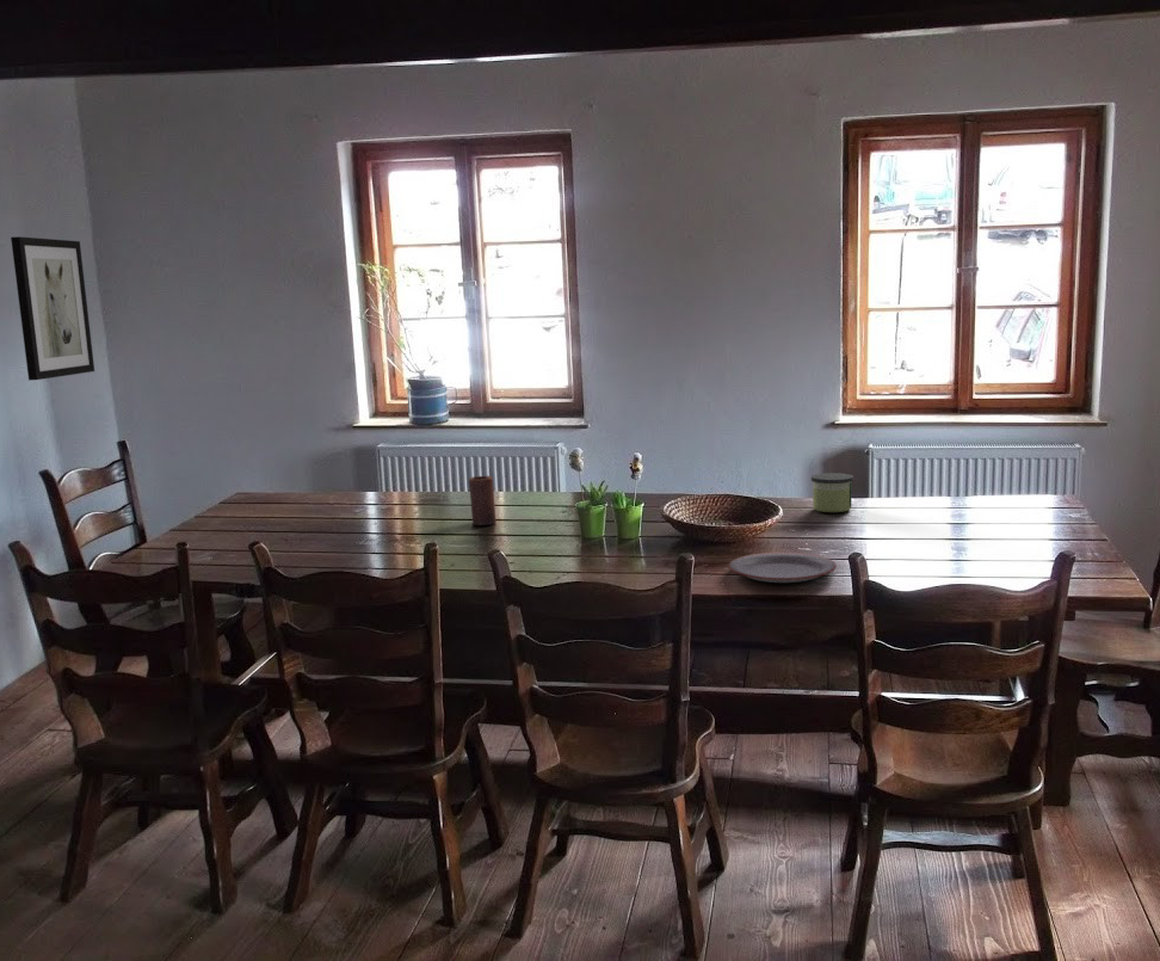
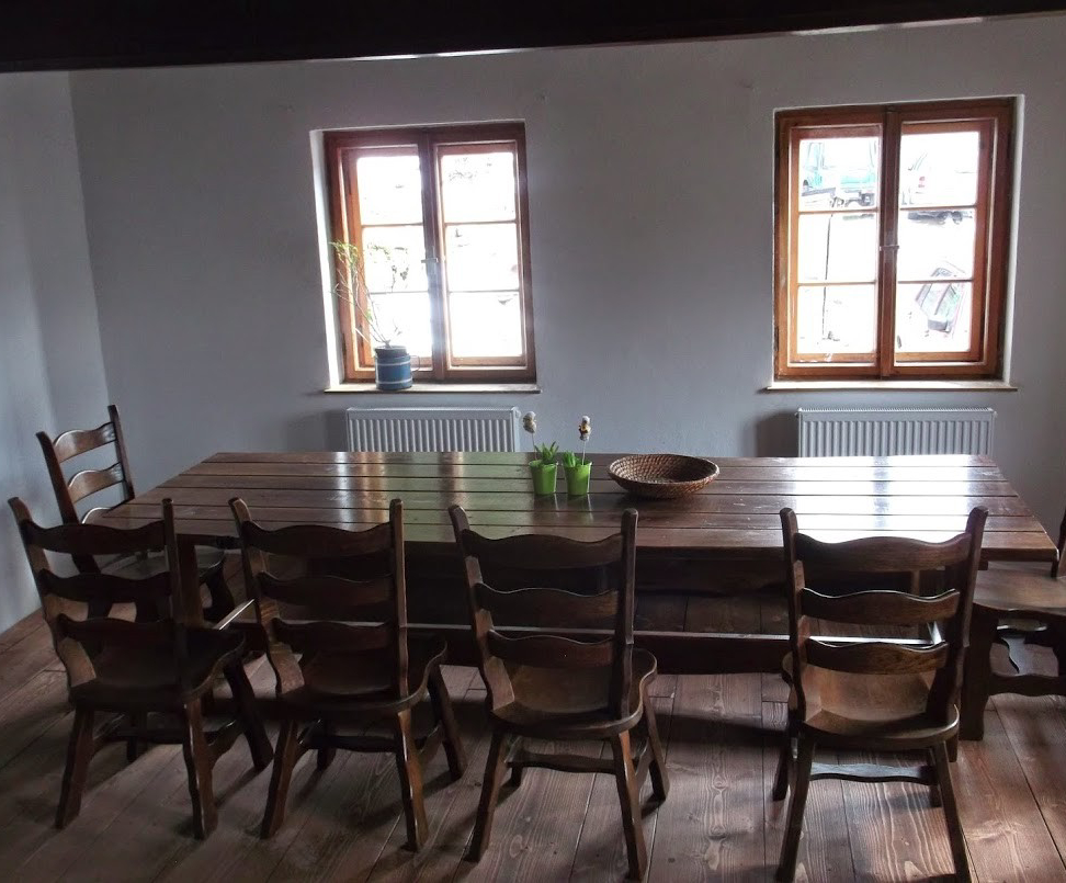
- plate [728,552,838,584]
- candle [468,475,498,526]
- candle [810,472,854,513]
- wall art [10,235,95,381]
